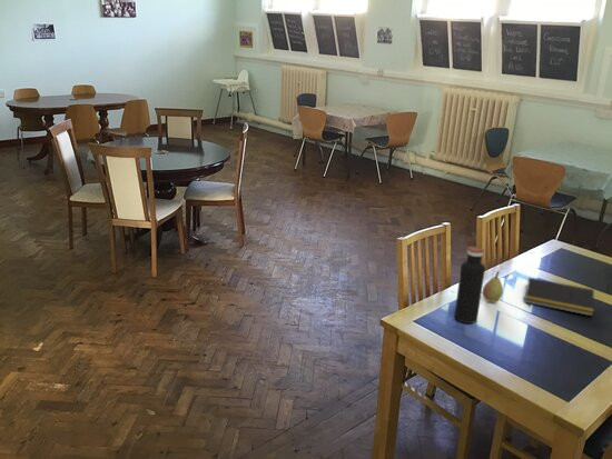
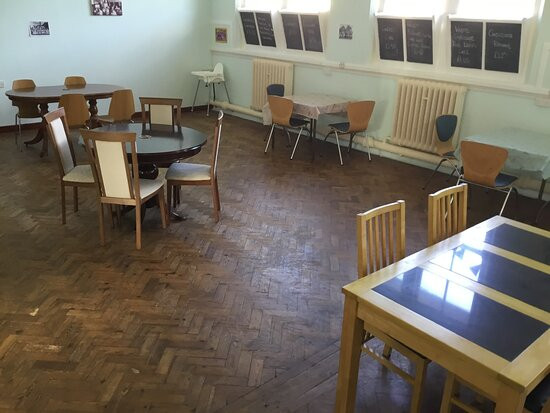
- notepad [523,277,595,318]
- fruit [482,270,504,303]
- water bottle [453,246,486,325]
